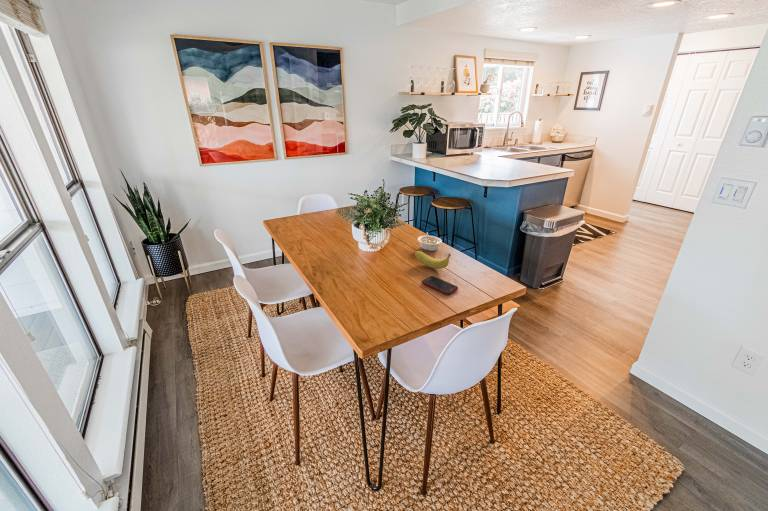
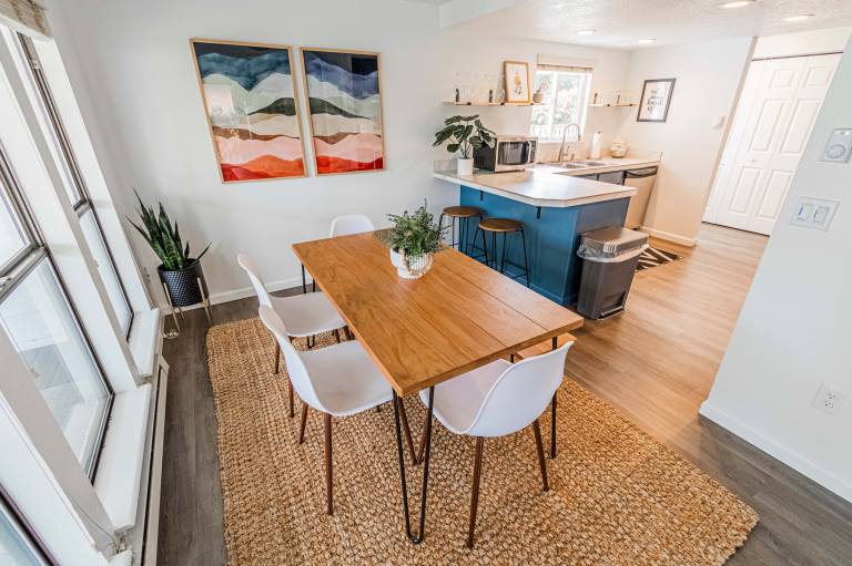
- cell phone [421,275,459,295]
- legume [417,231,443,252]
- fruit [414,250,452,270]
